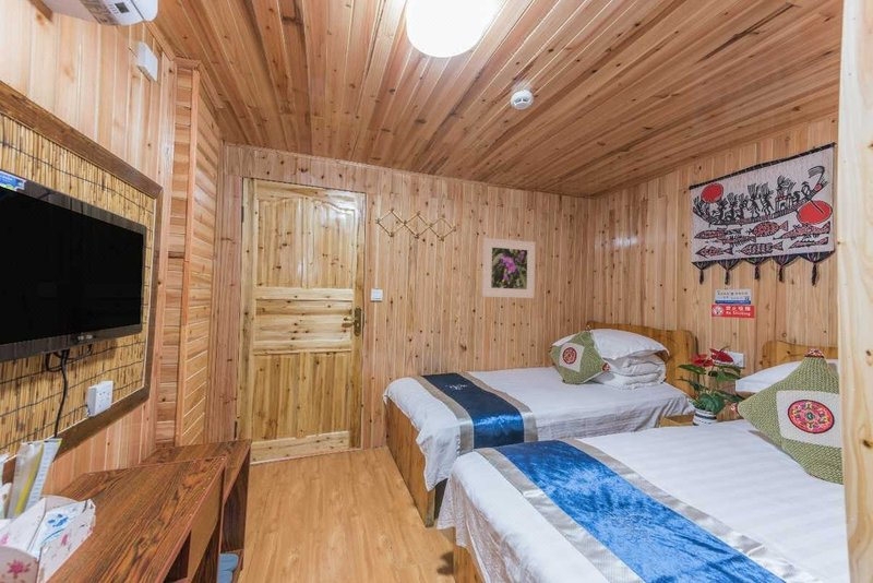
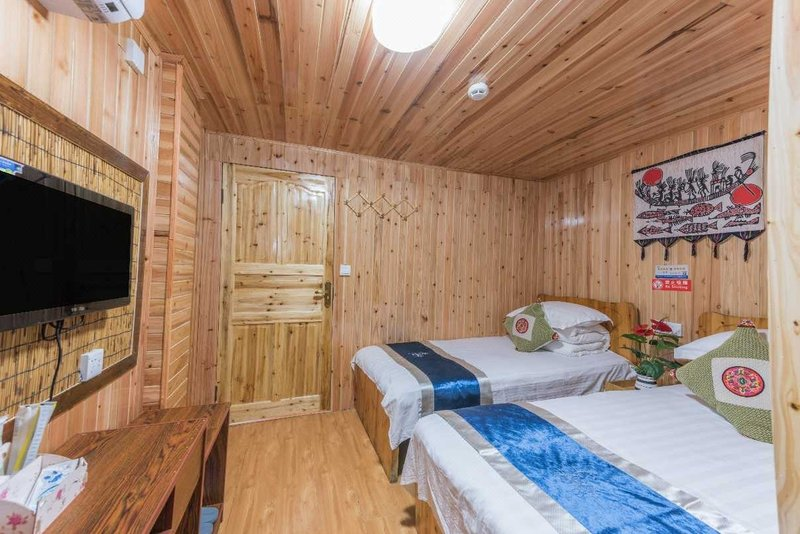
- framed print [481,237,536,299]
